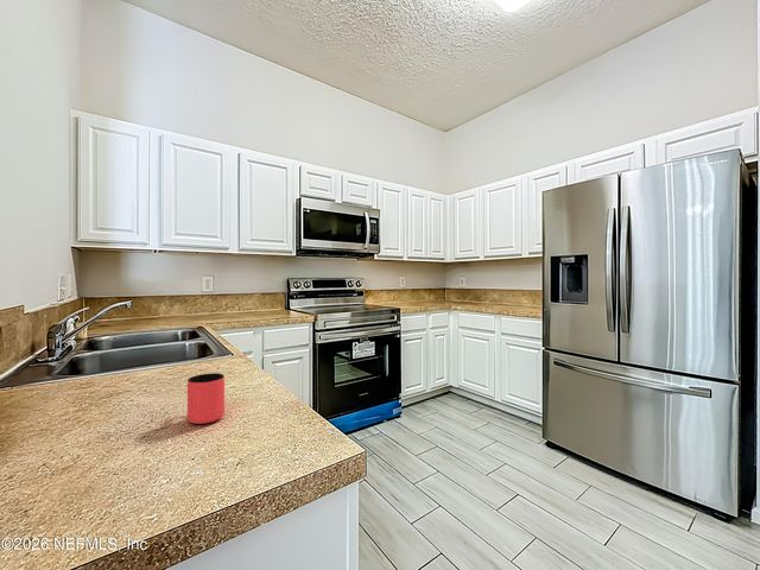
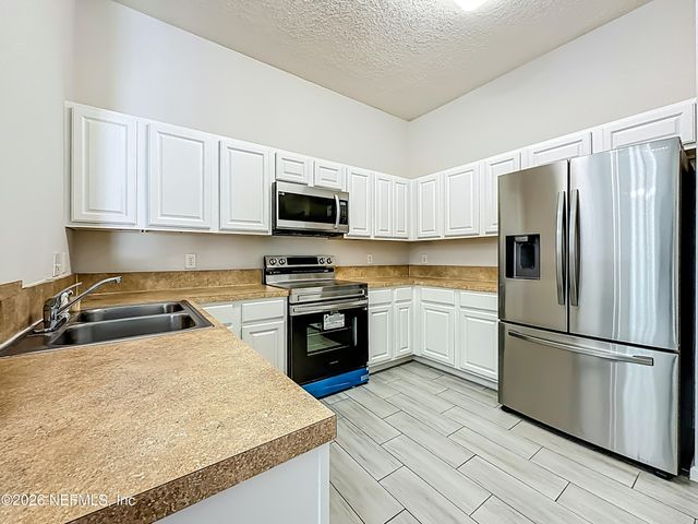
- cup [186,372,226,425]
